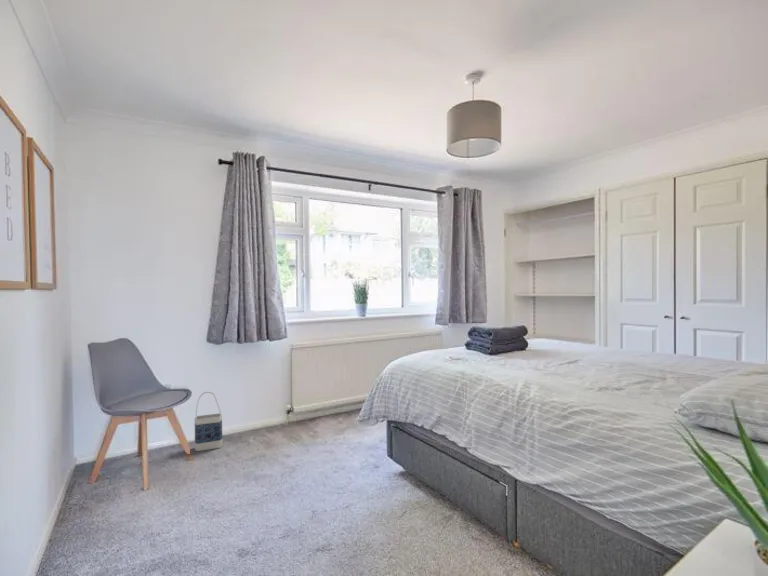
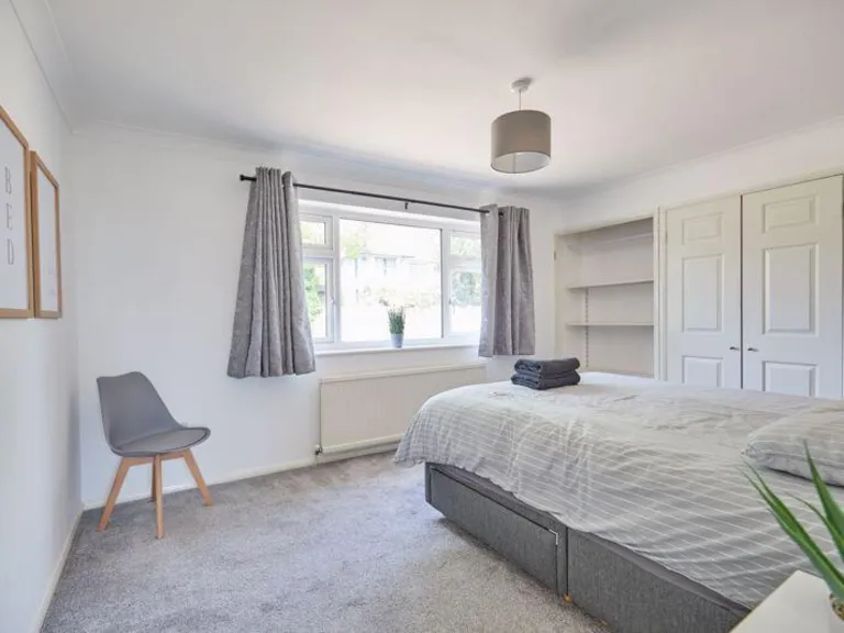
- bag [194,390,223,452]
